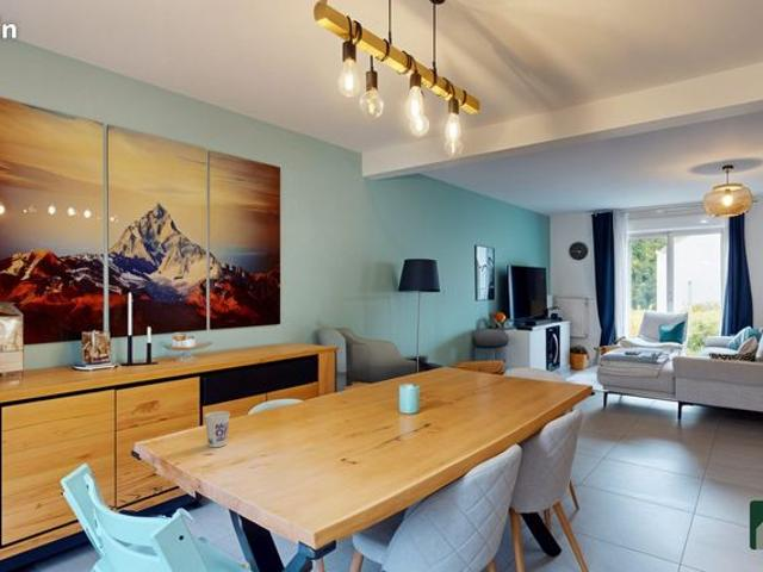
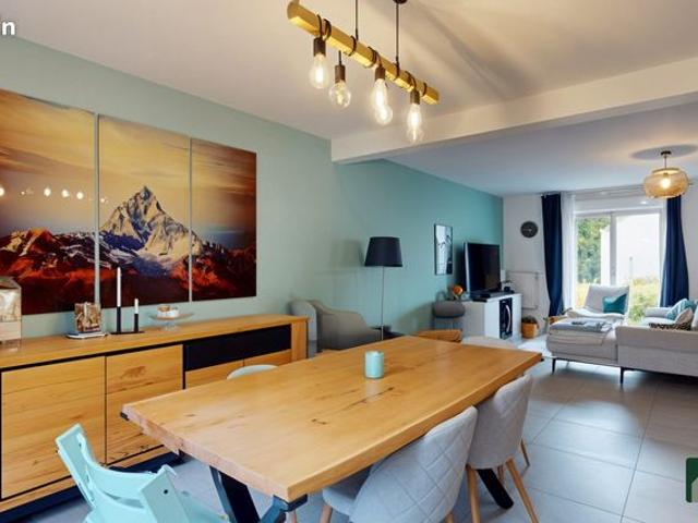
- cup [204,410,231,448]
